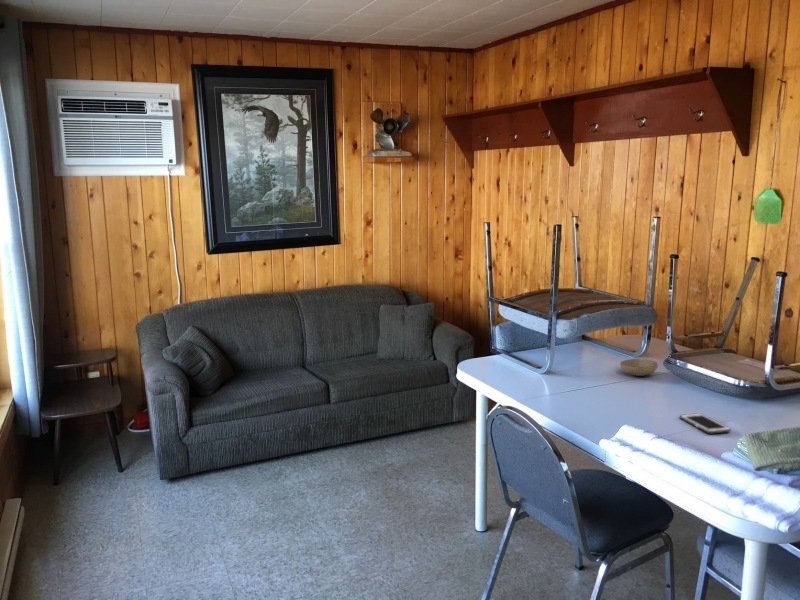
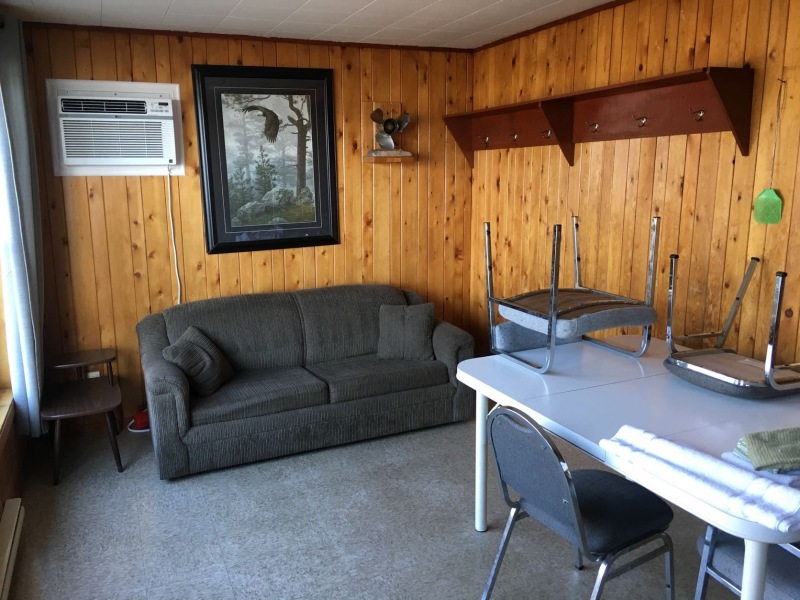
- cell phone [679,412,732,435]
- bowl [619,358,659,377]
